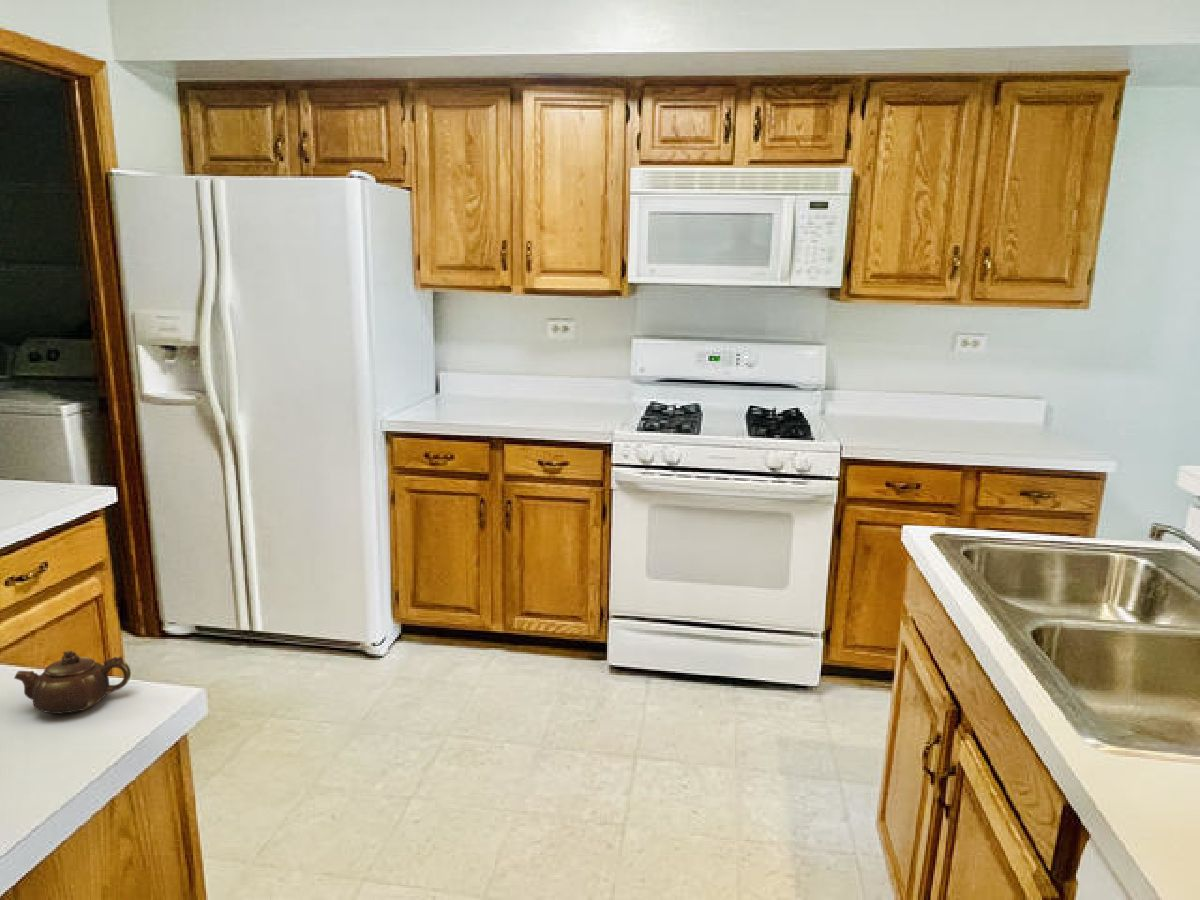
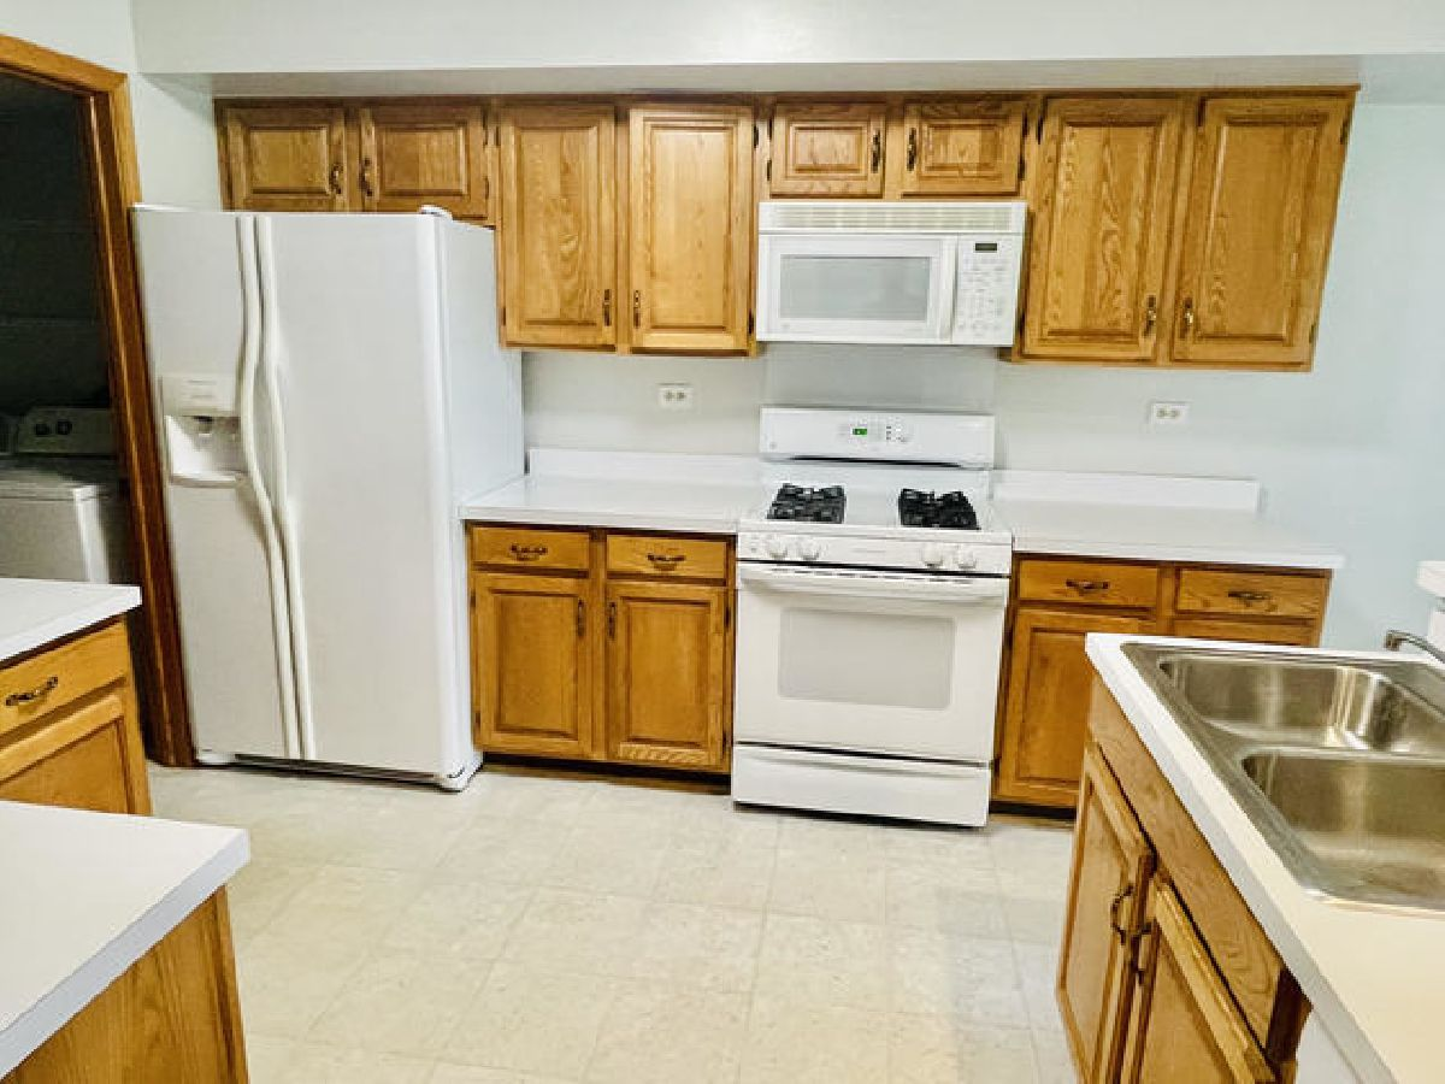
- teapot [13,650,132,715]
